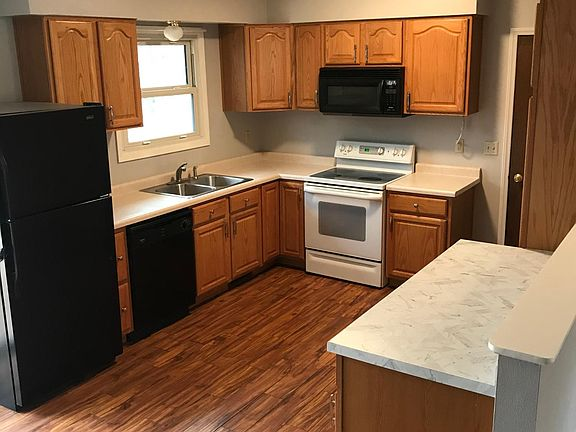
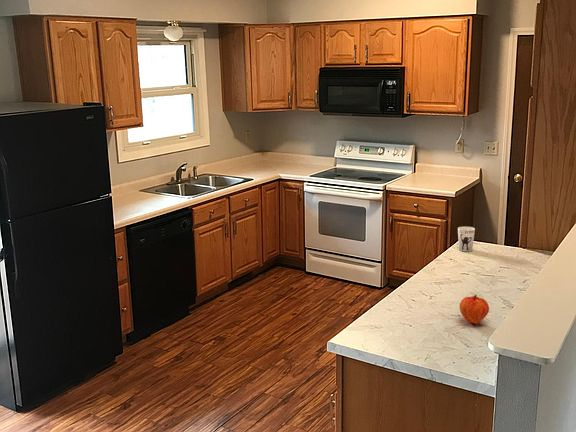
+ fruit [459,294,490,325]
+ cup [457,226,476,252]
